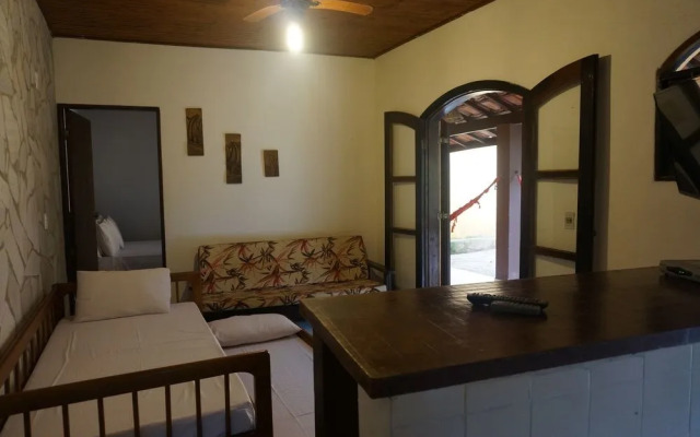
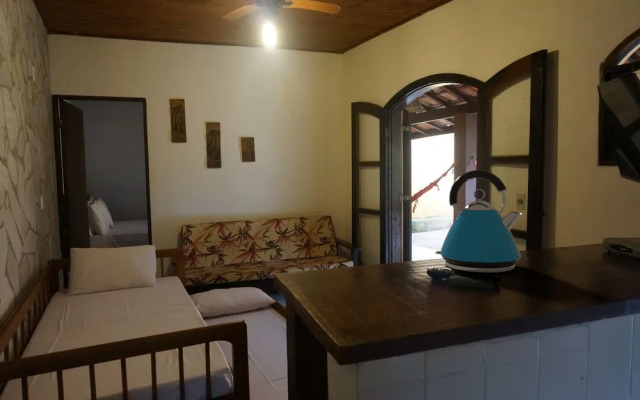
+ kettle [434,169,523,274]
